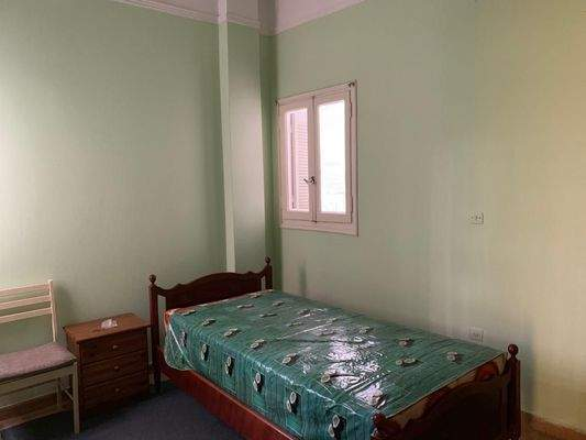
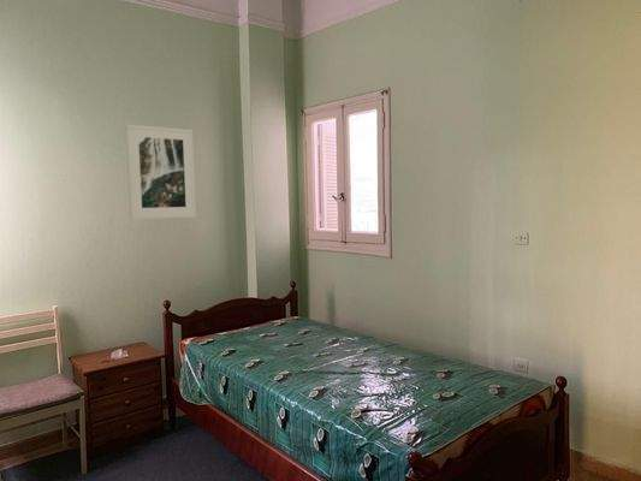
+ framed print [124,123,197,221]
